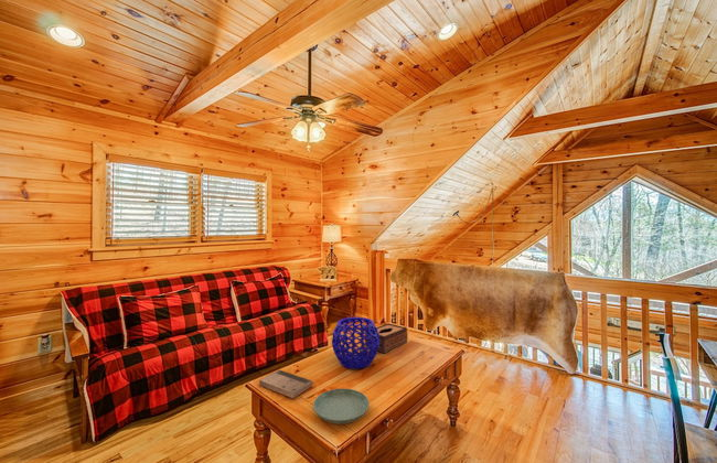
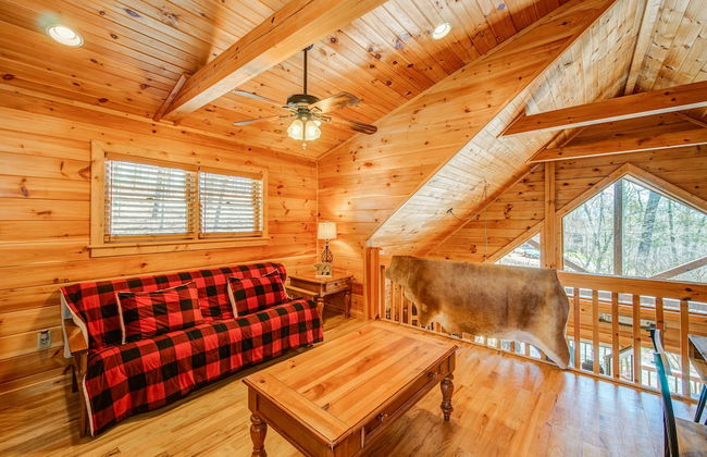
- book [258,369,314,399]
- tissue box [364,322,408,354]
- decorative bowl [331,316,379,370]
- saucer [312,387,371,424]
